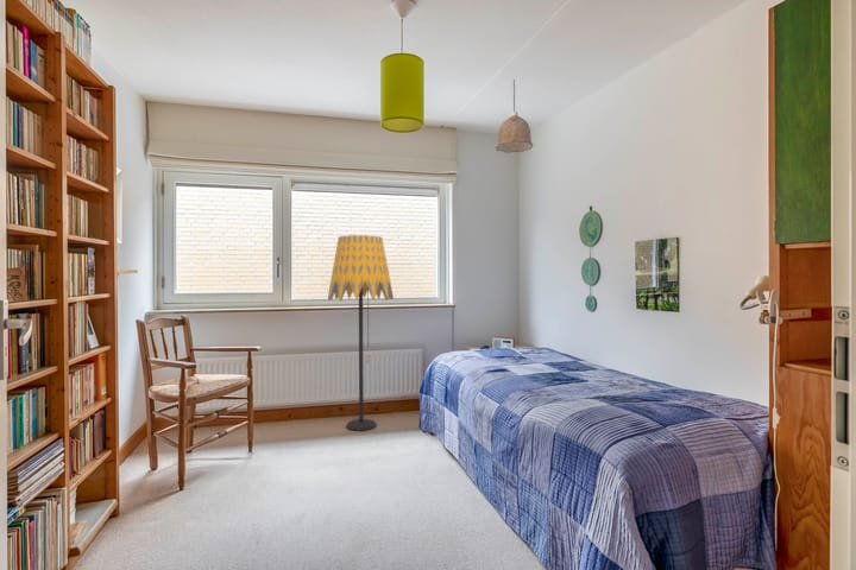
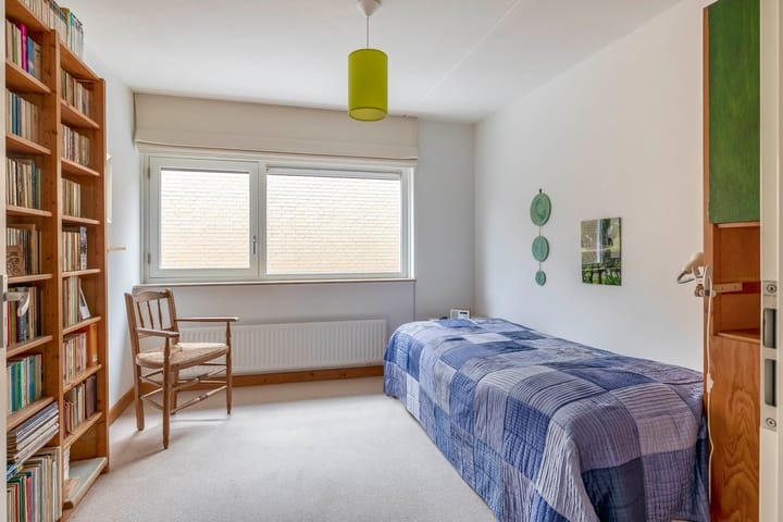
- pendant lamp [495,78,534,154]
- floor lamp [327,234,395,432]
